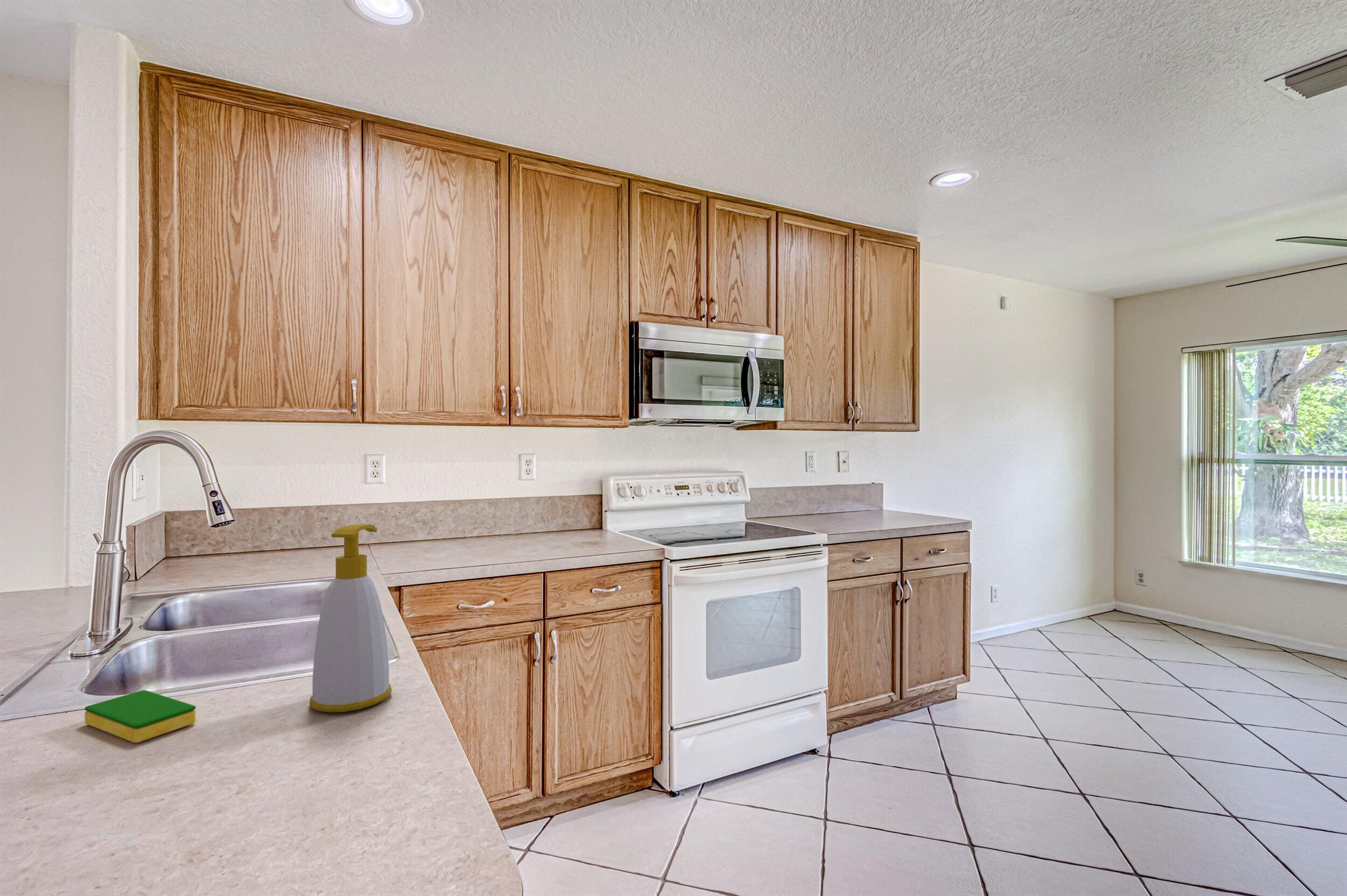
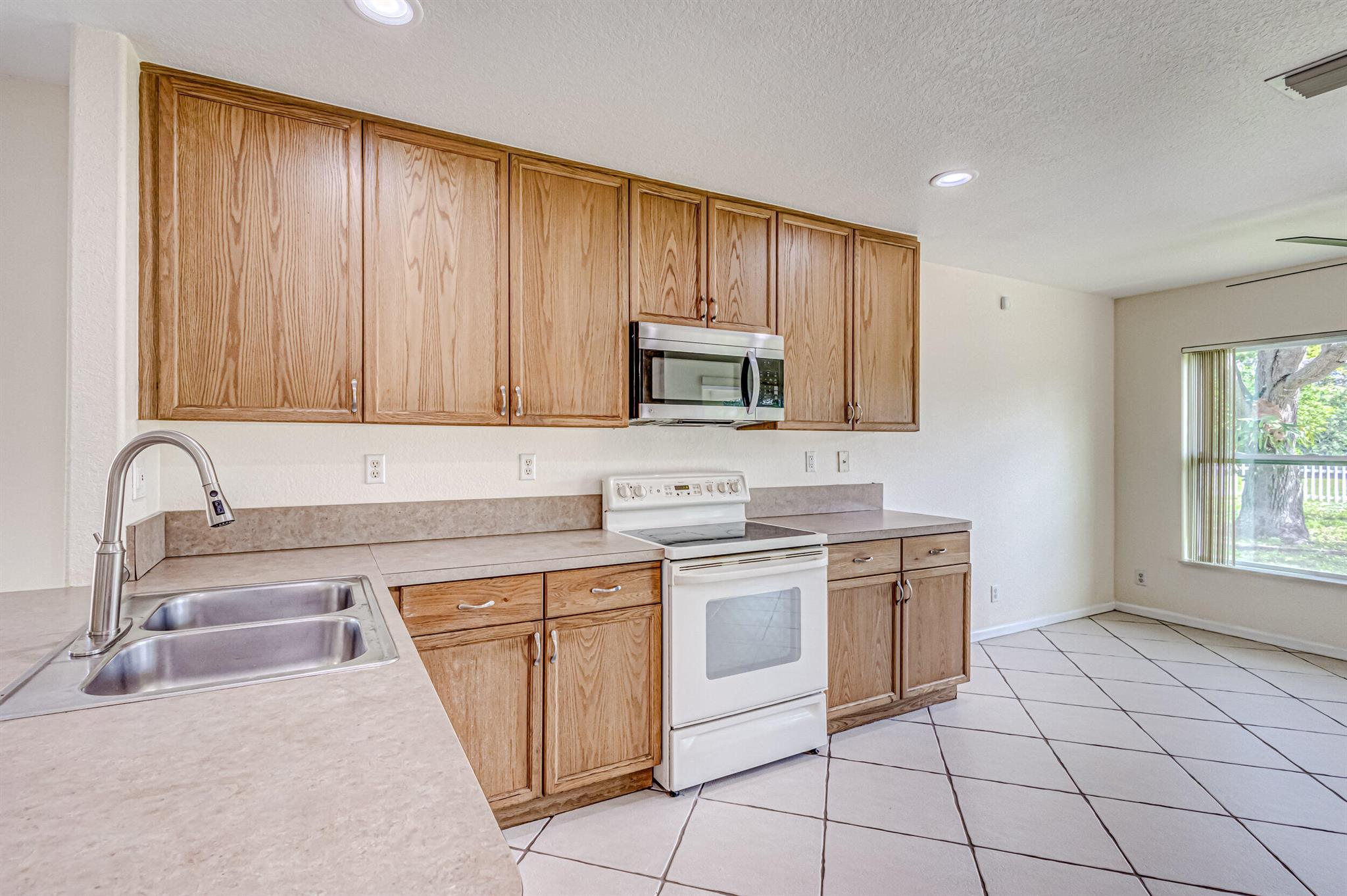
- soap bottle [309,524,392,713]
- dish sponge [84,690,196,743]
